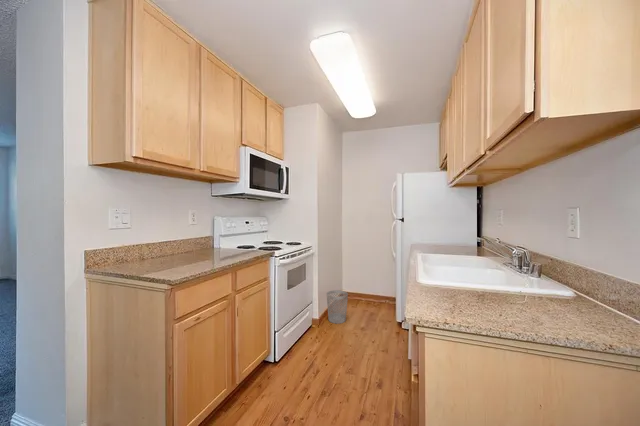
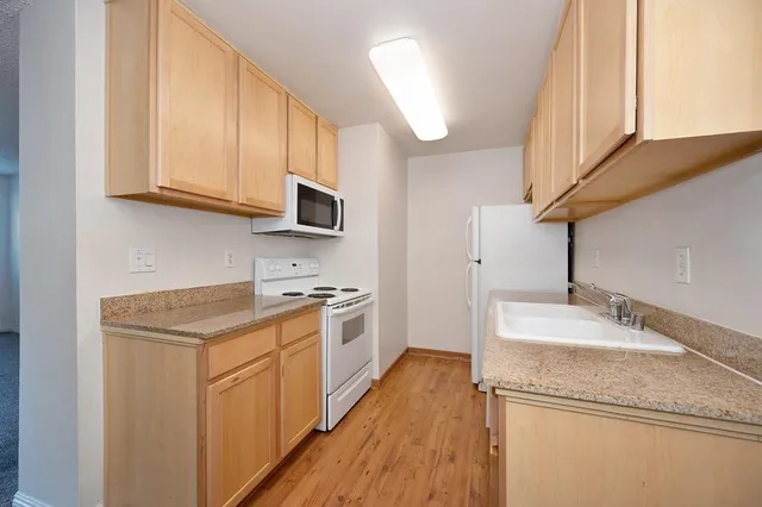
- wastebasket [326,289,349,325]
